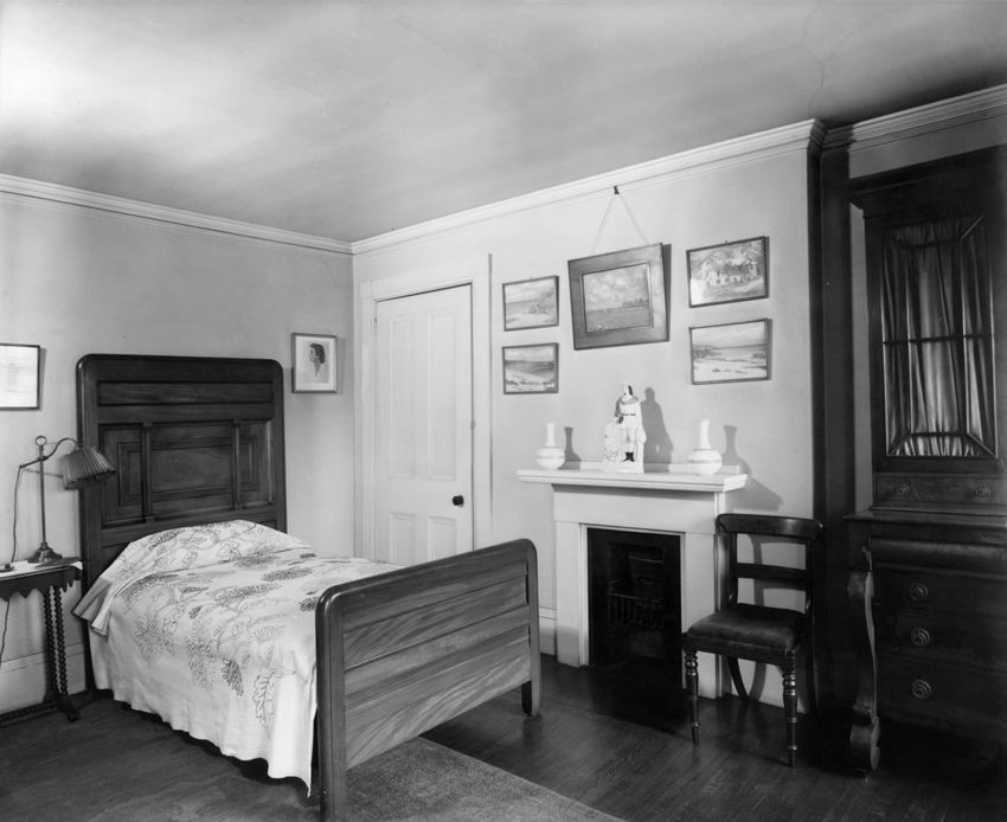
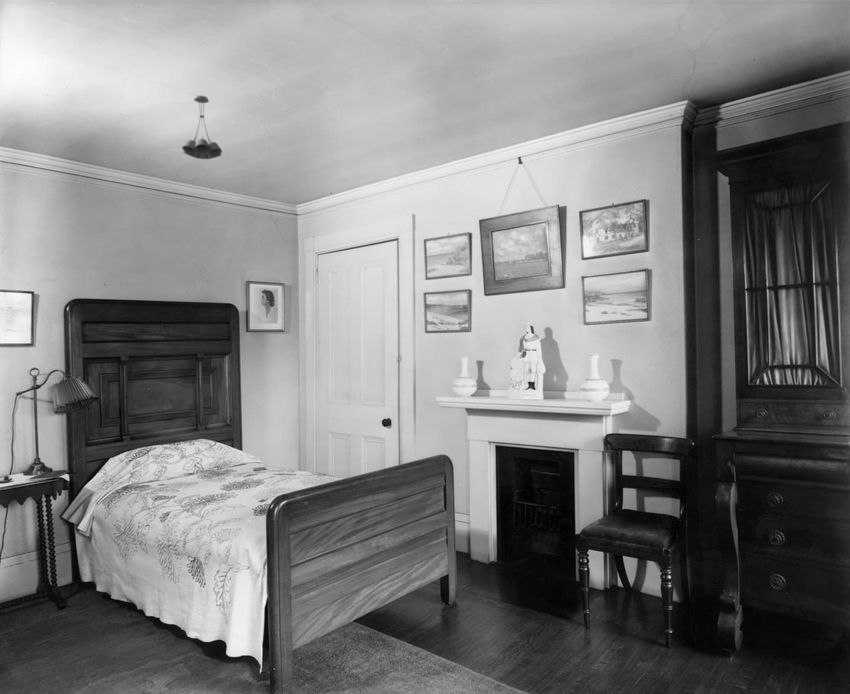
+ ceiling light fixture [181,94,223,160]
